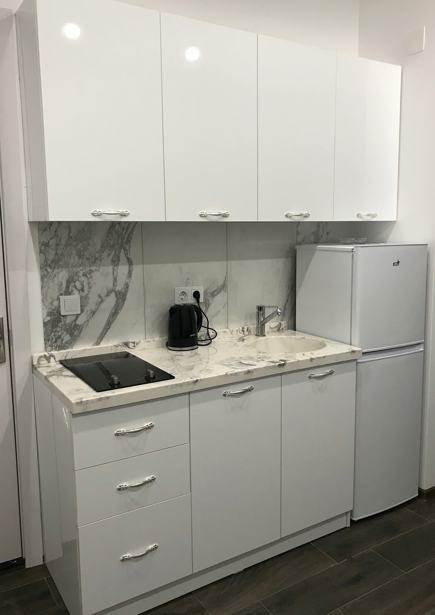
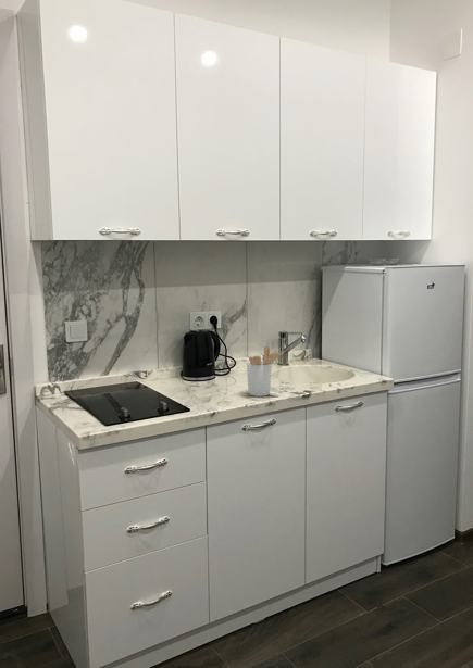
+ utensil holder [246,345,285,398]
